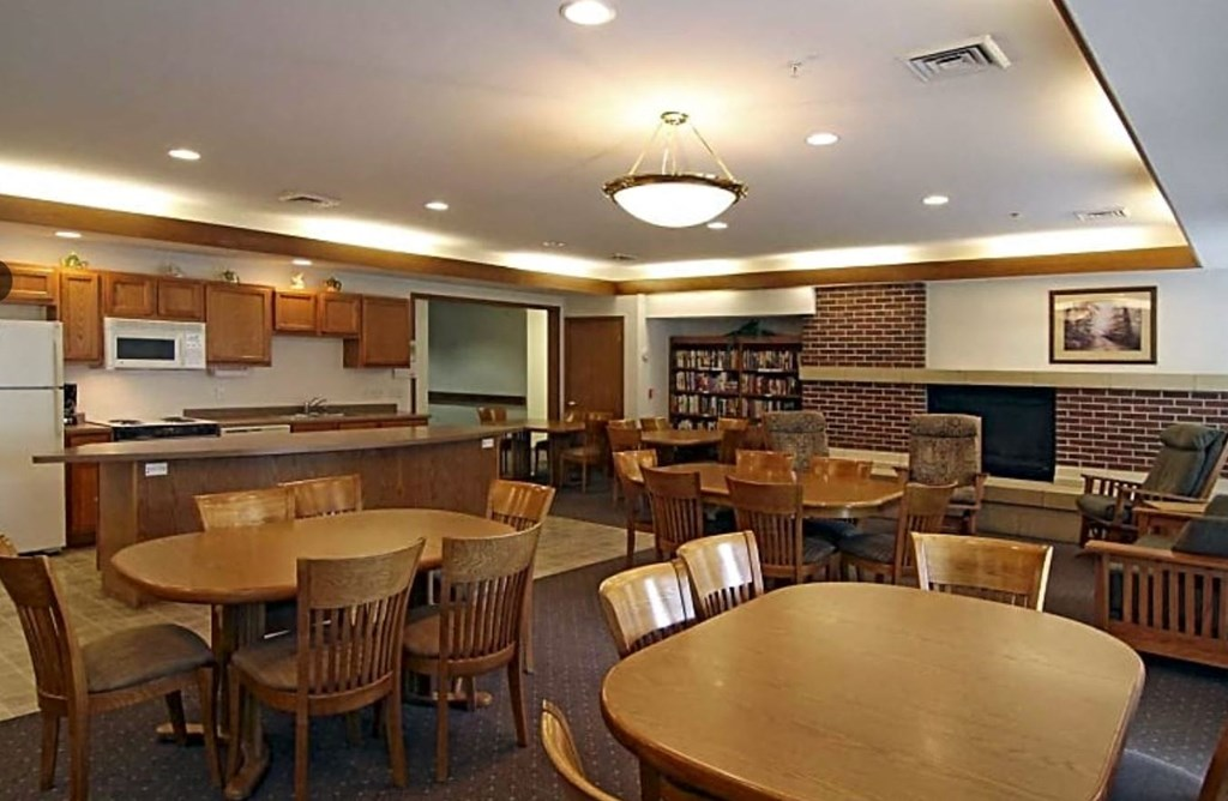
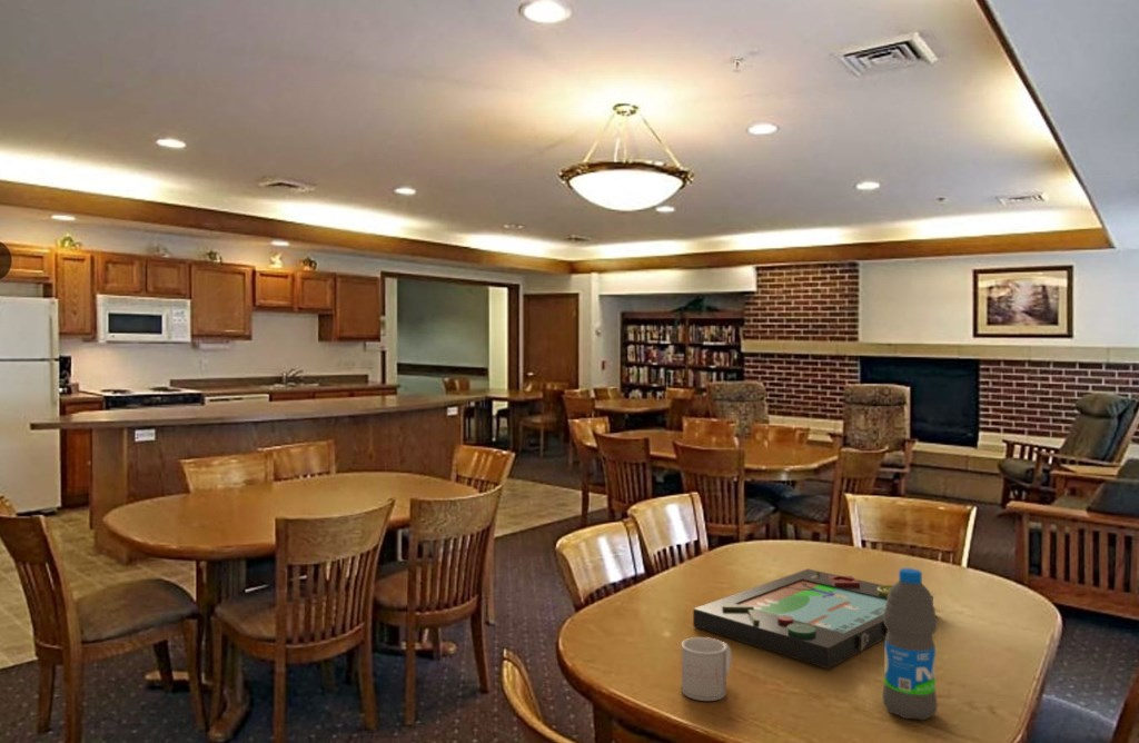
+ mug [681,636,733,702]
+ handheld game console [692,567,934,670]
+ water bottle [881,567,939,721]
